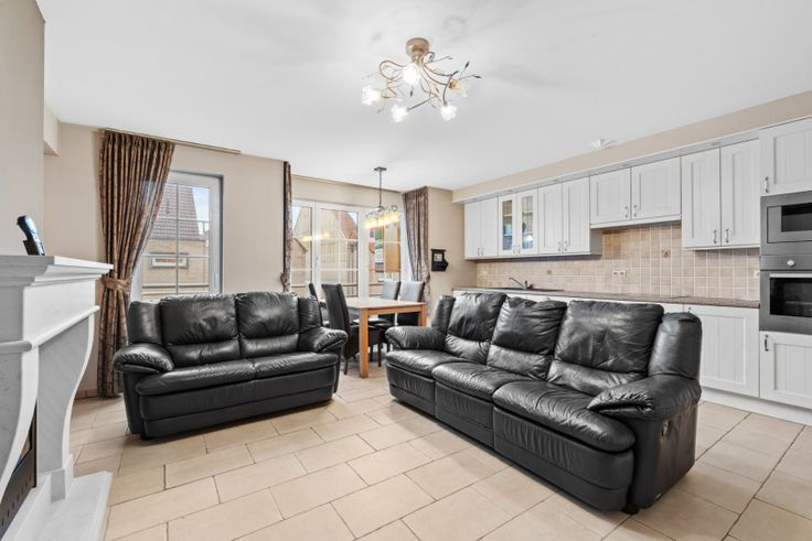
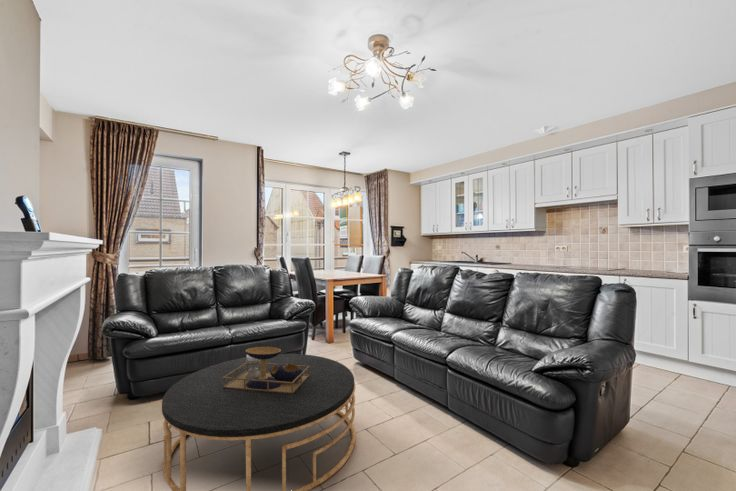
+ coffee table [161,346,357,491]
